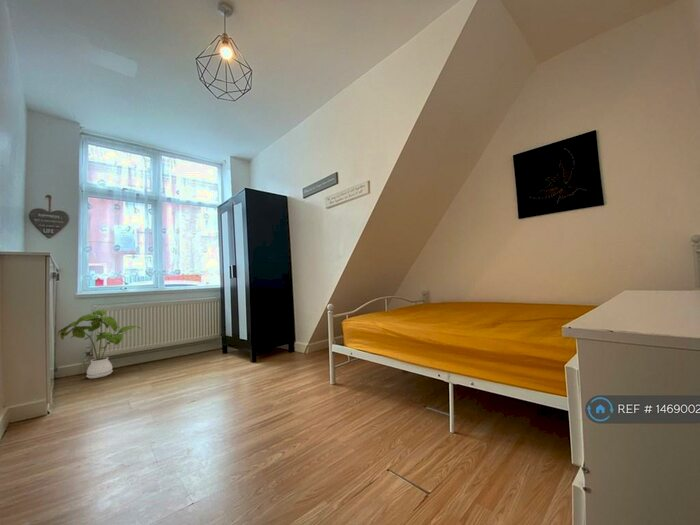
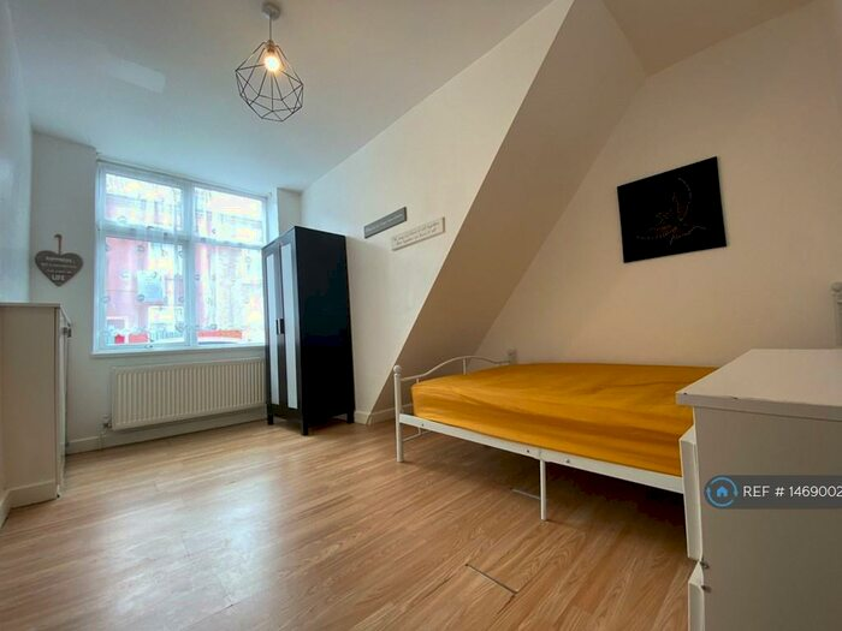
- house plant [57,309,142,379]
